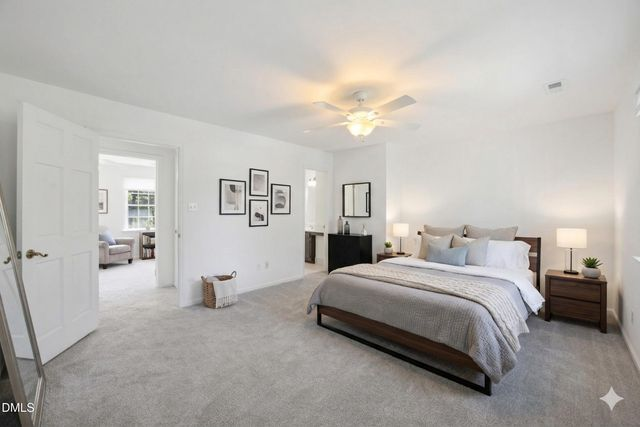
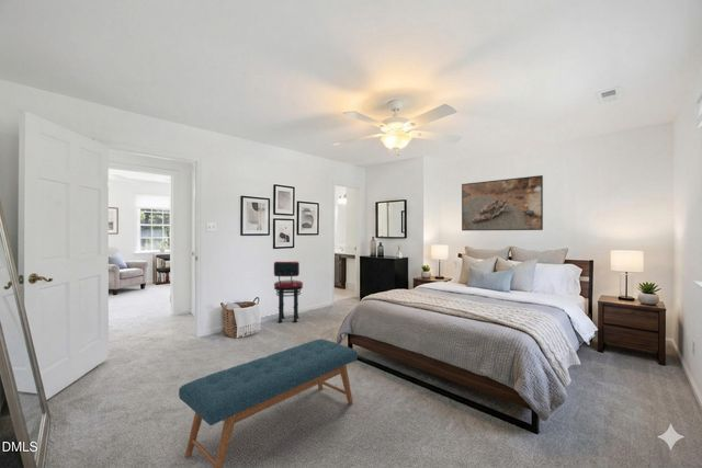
+ stool [273,261,304,323]
+ bench [178,338,359,468]
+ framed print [461,174,544,231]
